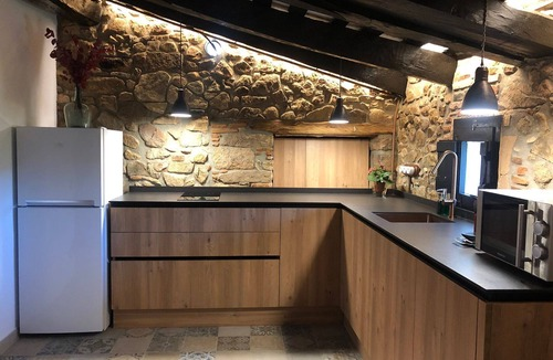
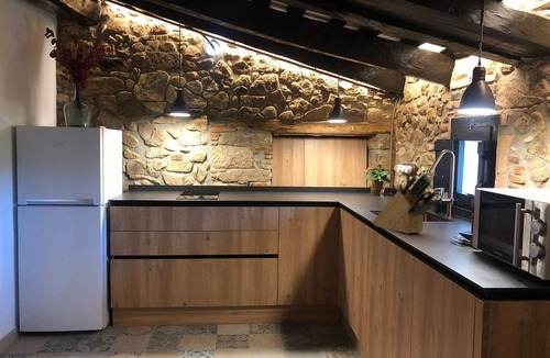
+ knife block [372,172,439,235]
